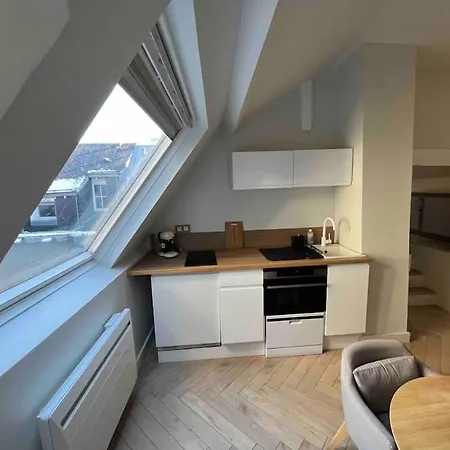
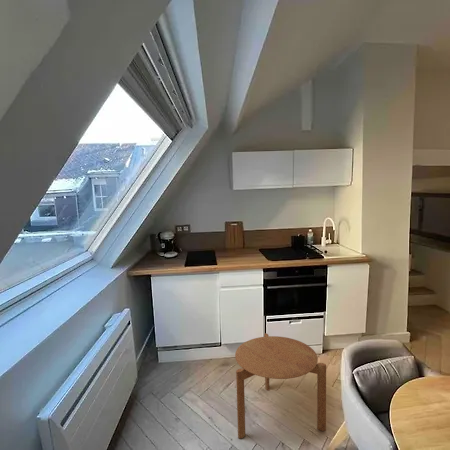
+ side table [234,332,327,439]
